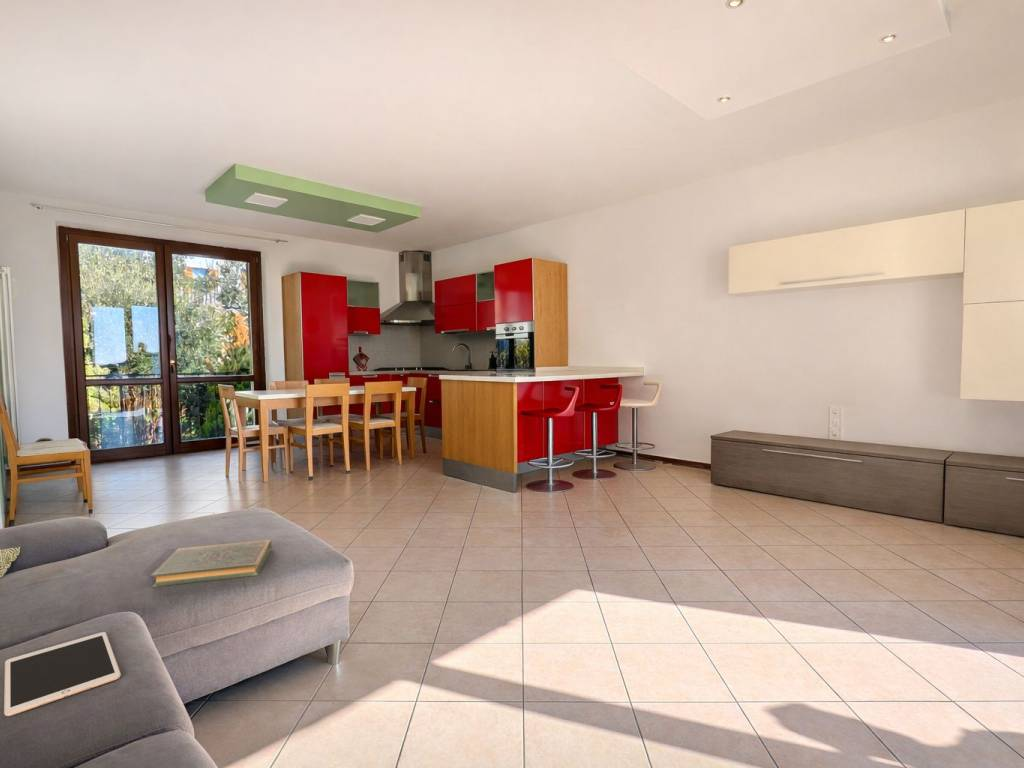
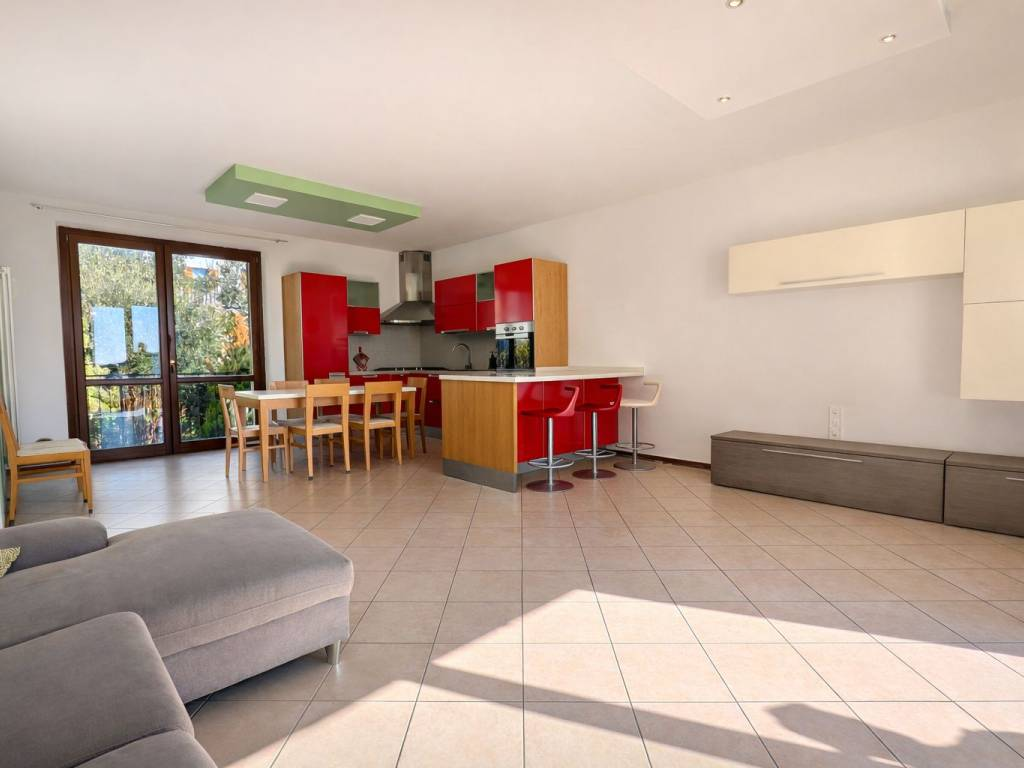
- book [150,539,272,588]
- tablet [3,631,122,717]
